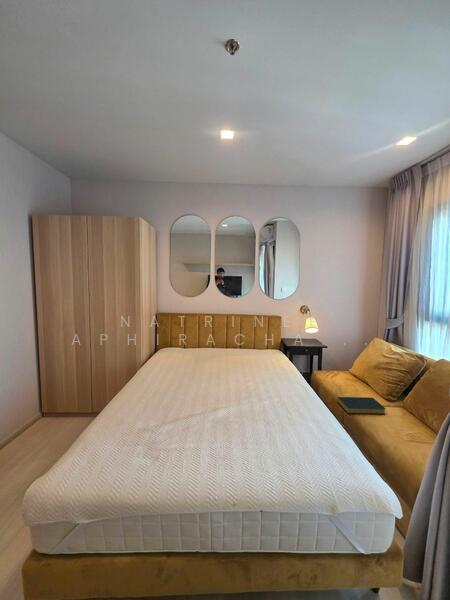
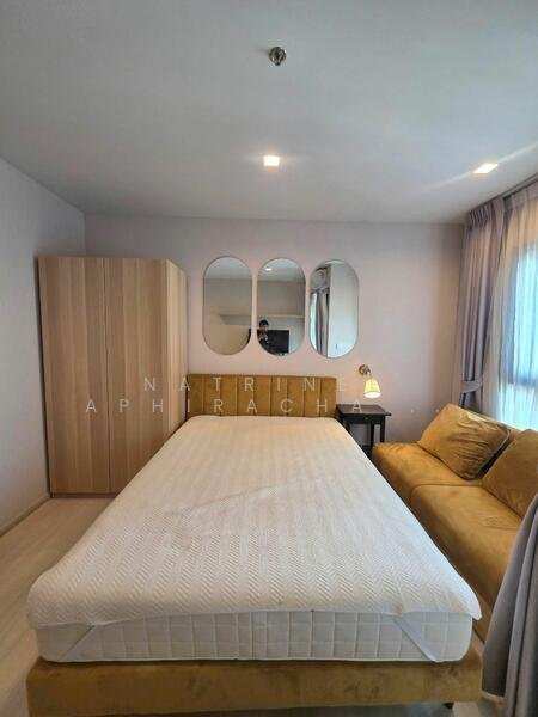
- hardback book [337,396,387,415]
